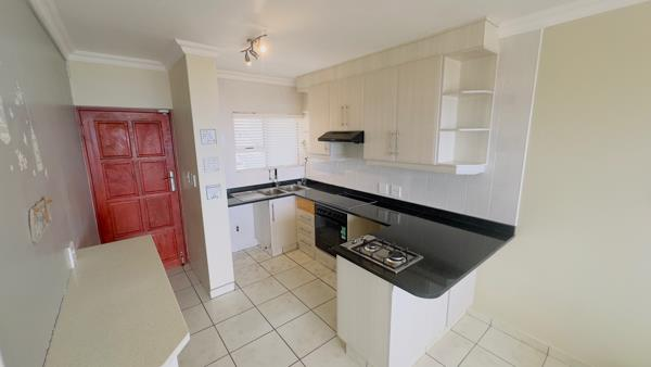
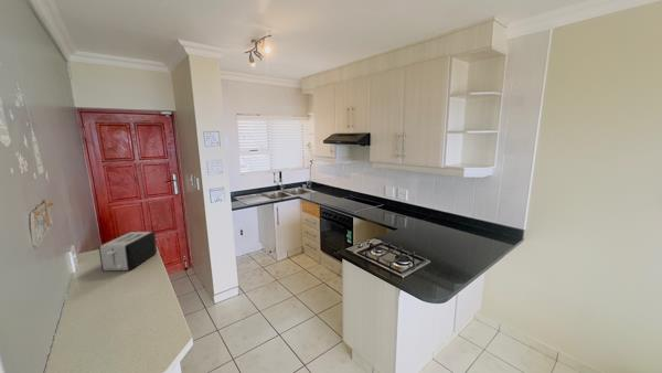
+ toaster [98,231,158,271]
